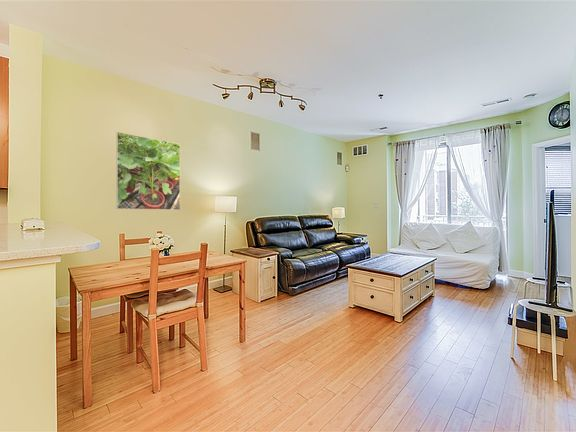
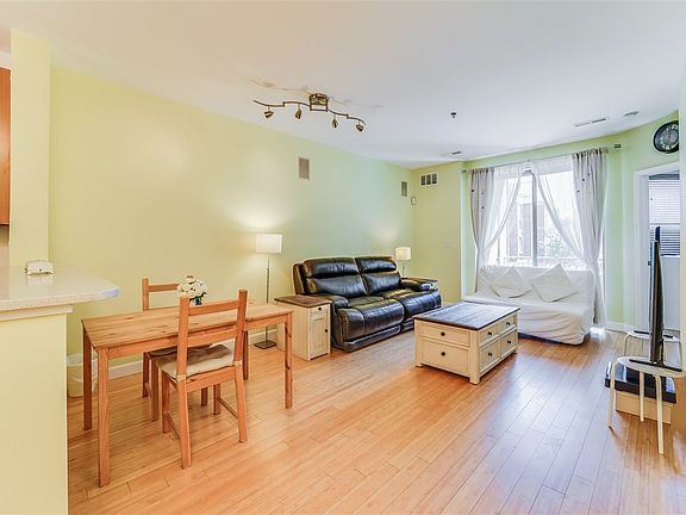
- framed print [115,131,181,211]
